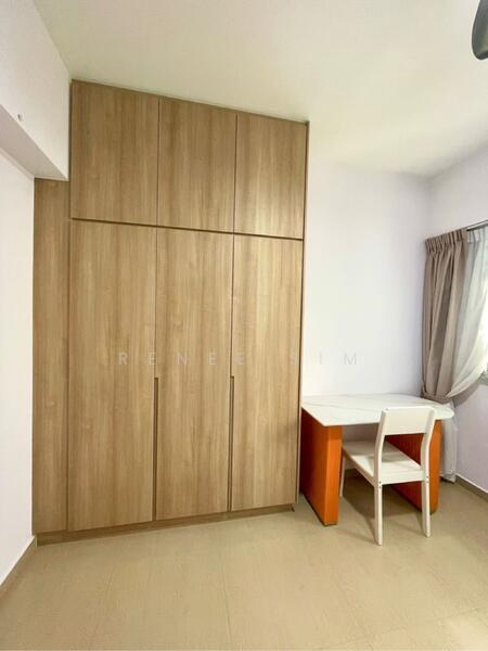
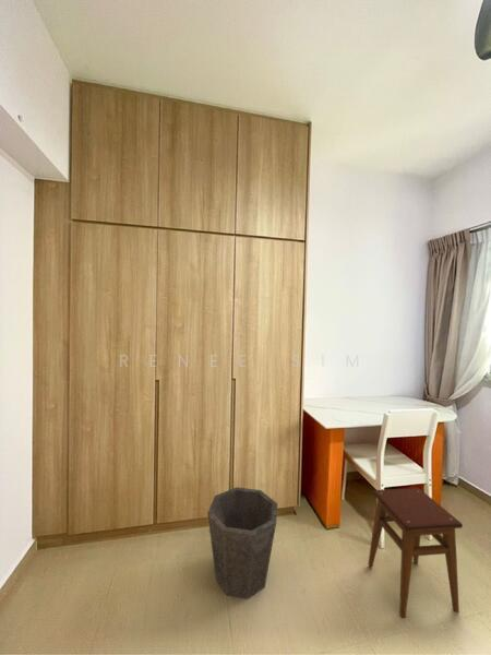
+ waste bin [206,486,278,600]
+ stool [367,487,464,619]
